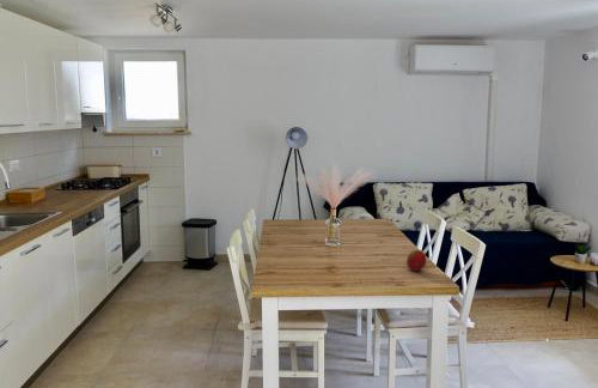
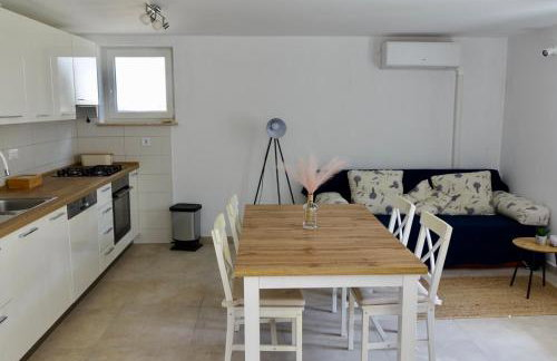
- fruit [405,249,428,272]
